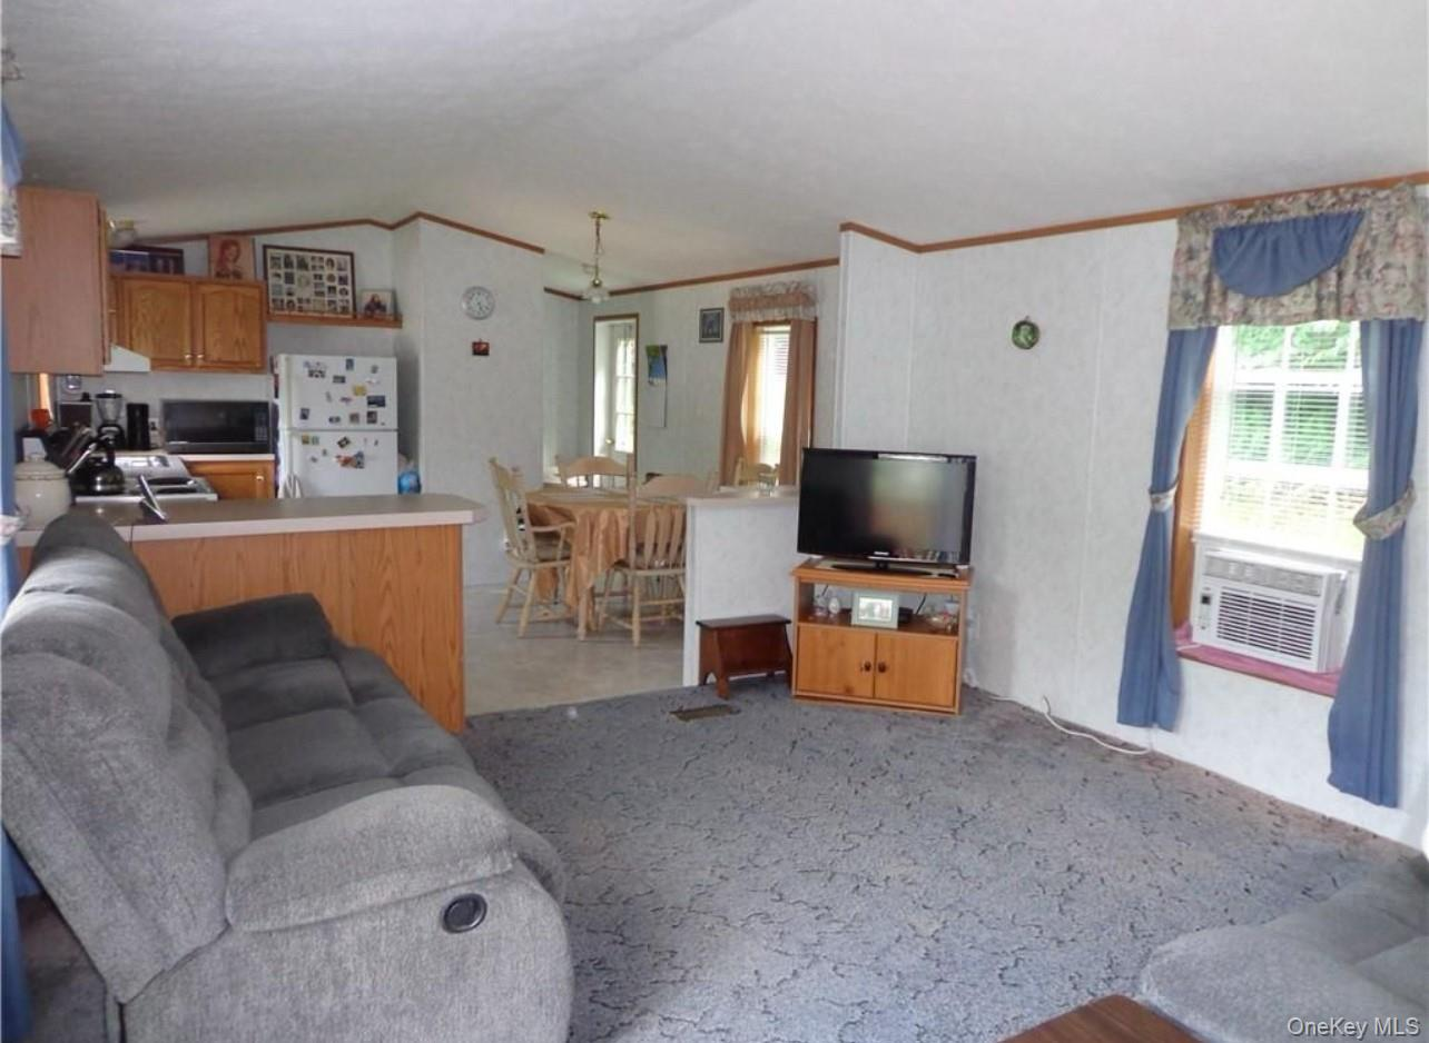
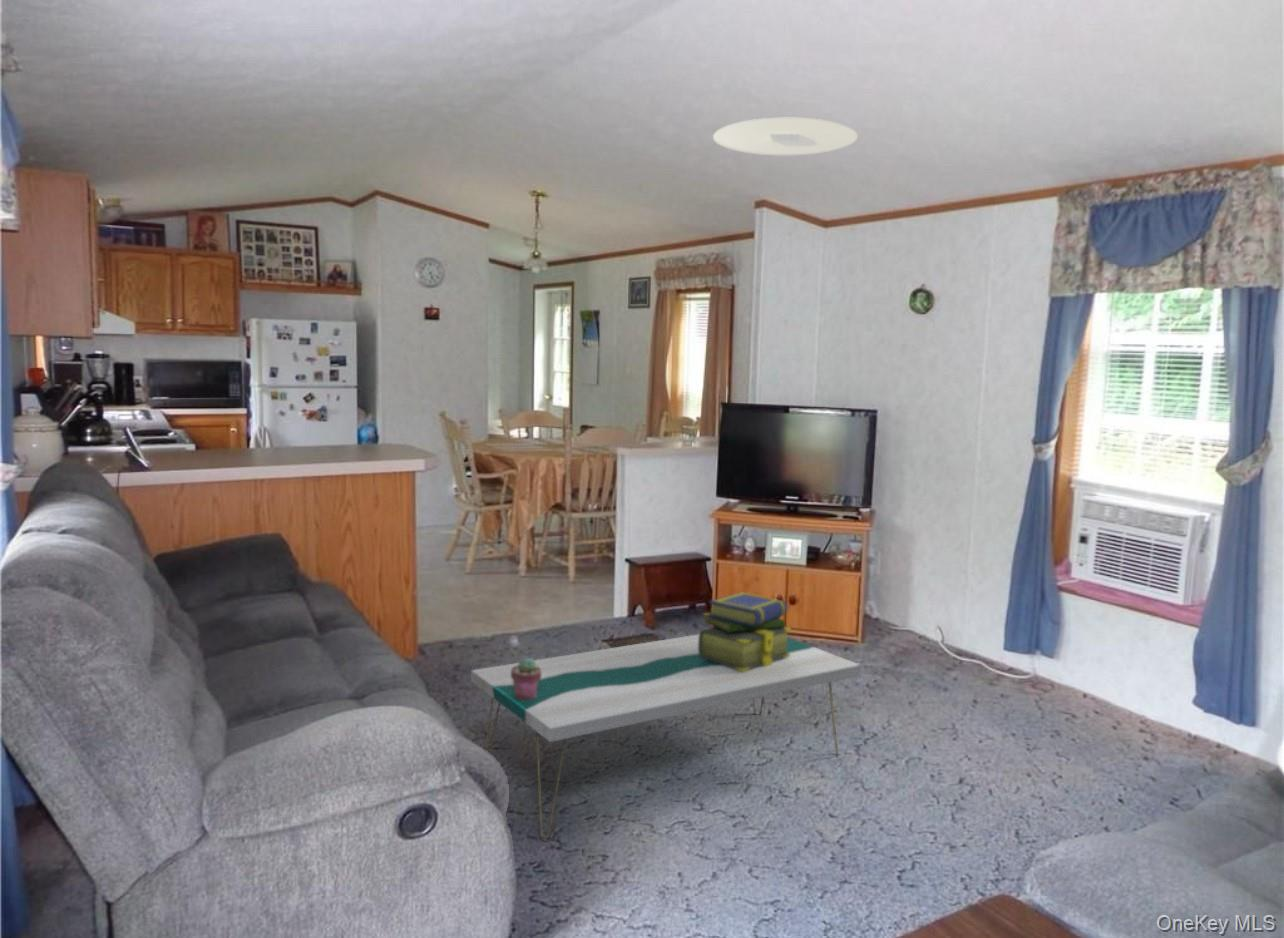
+ stack of books [698,591,792,671]
+ coffee table [470,633,862,840]
+ potted succulent [511,657,541,700]
+ ceiling light [712,117,859,156]
